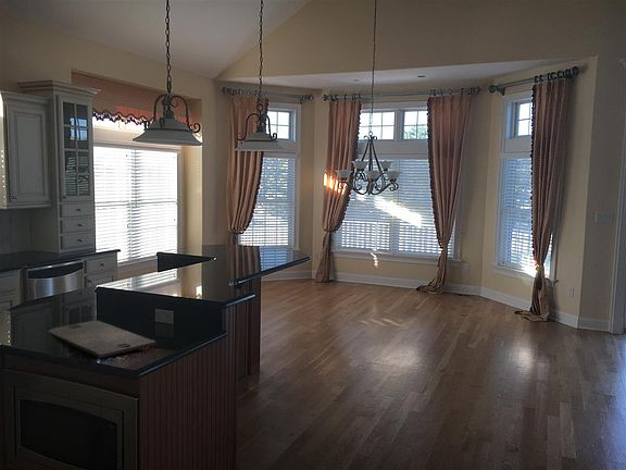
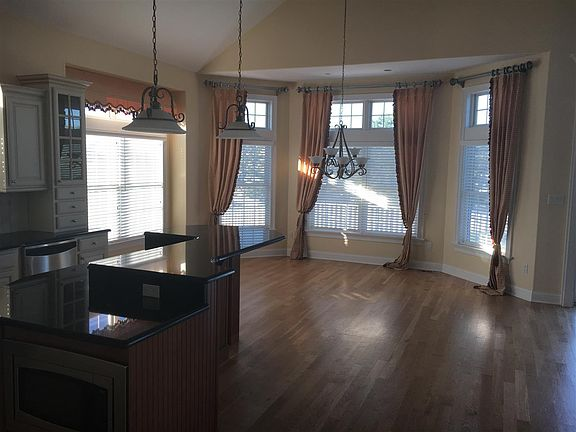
- cutting board [47,319,158,359]
